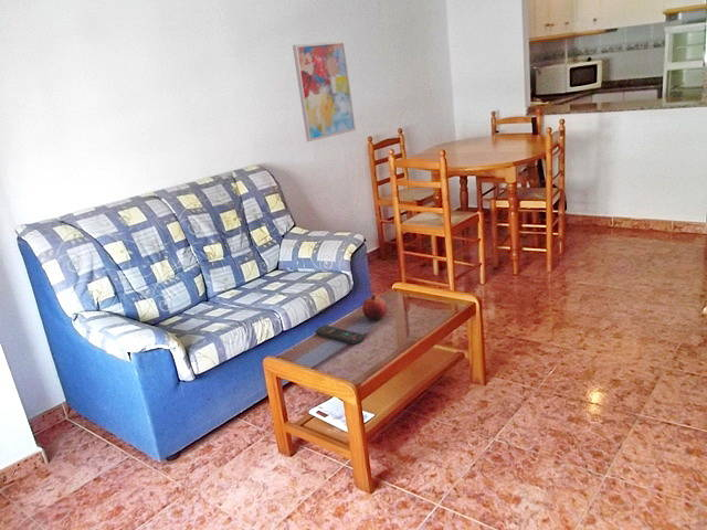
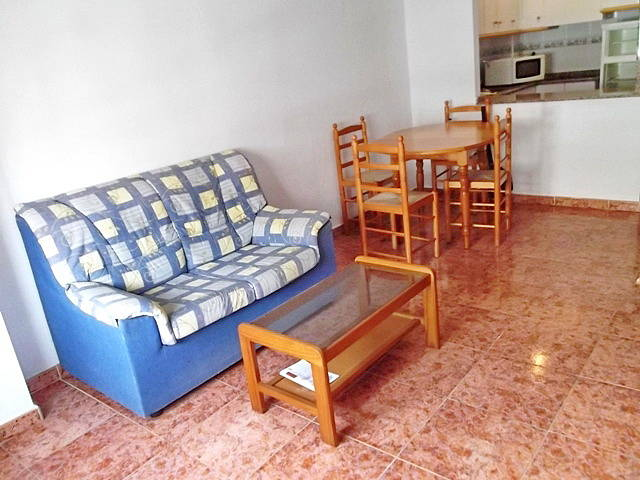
- remote control [315,325,366,346]
- wall art [292,40,357,142]
- fruit [361,294,388,320]
